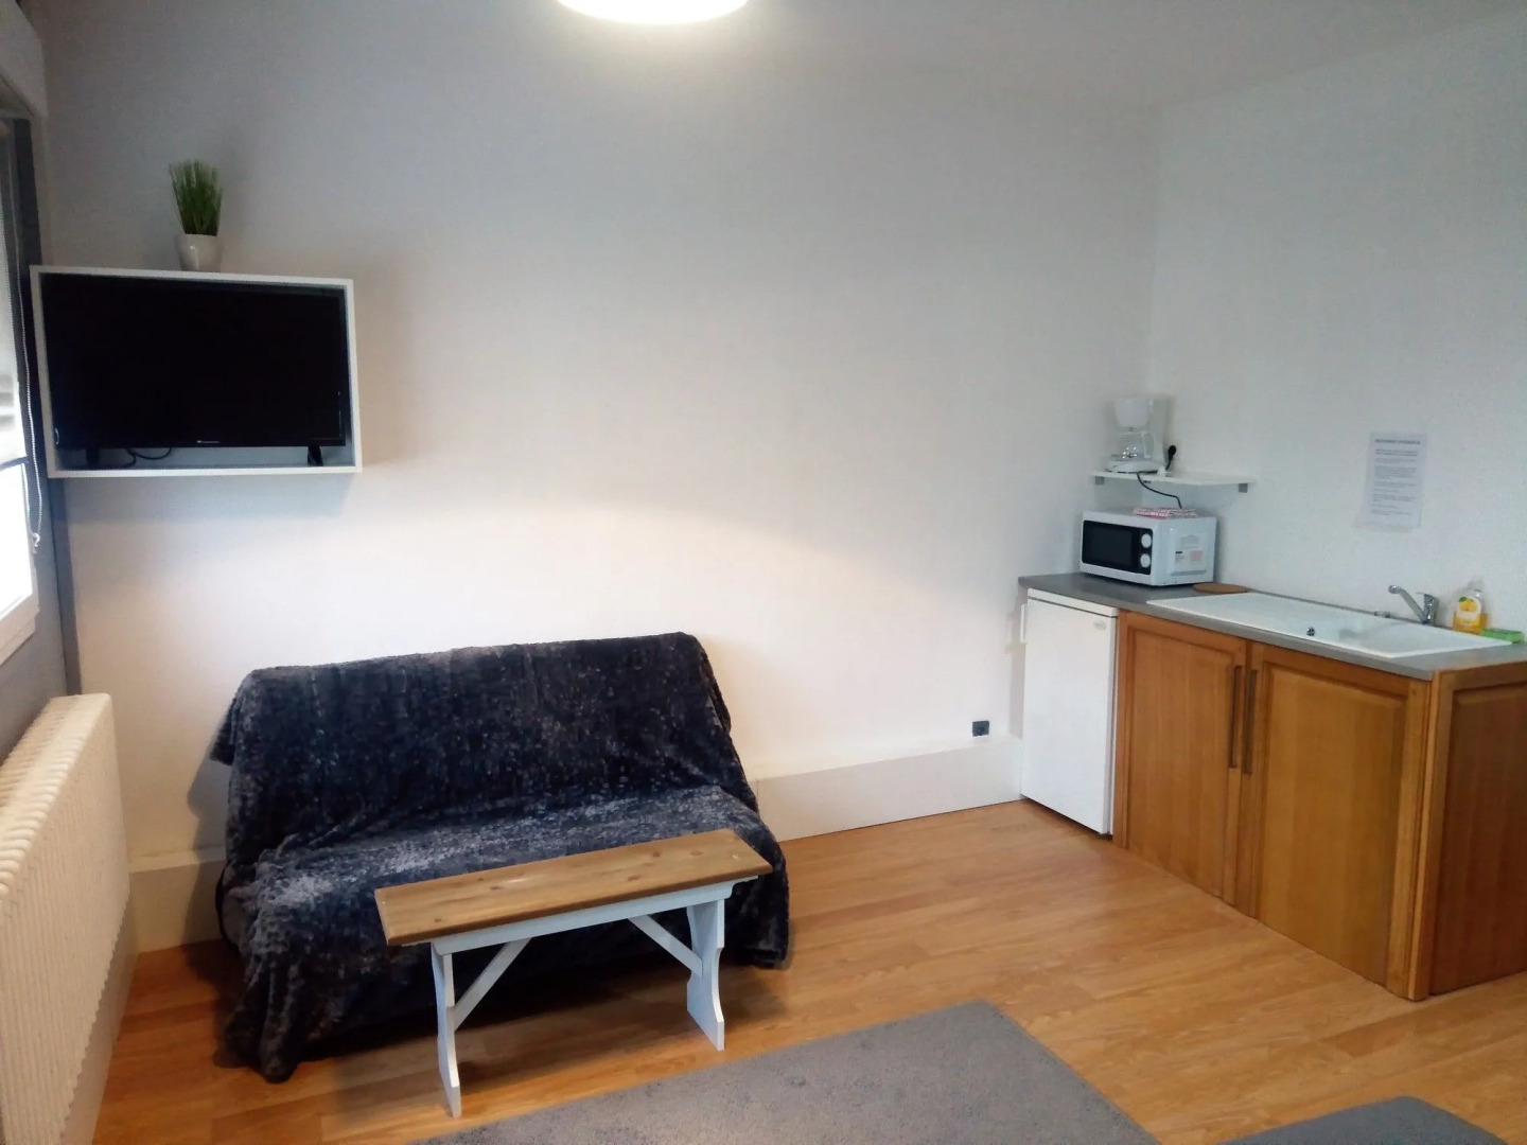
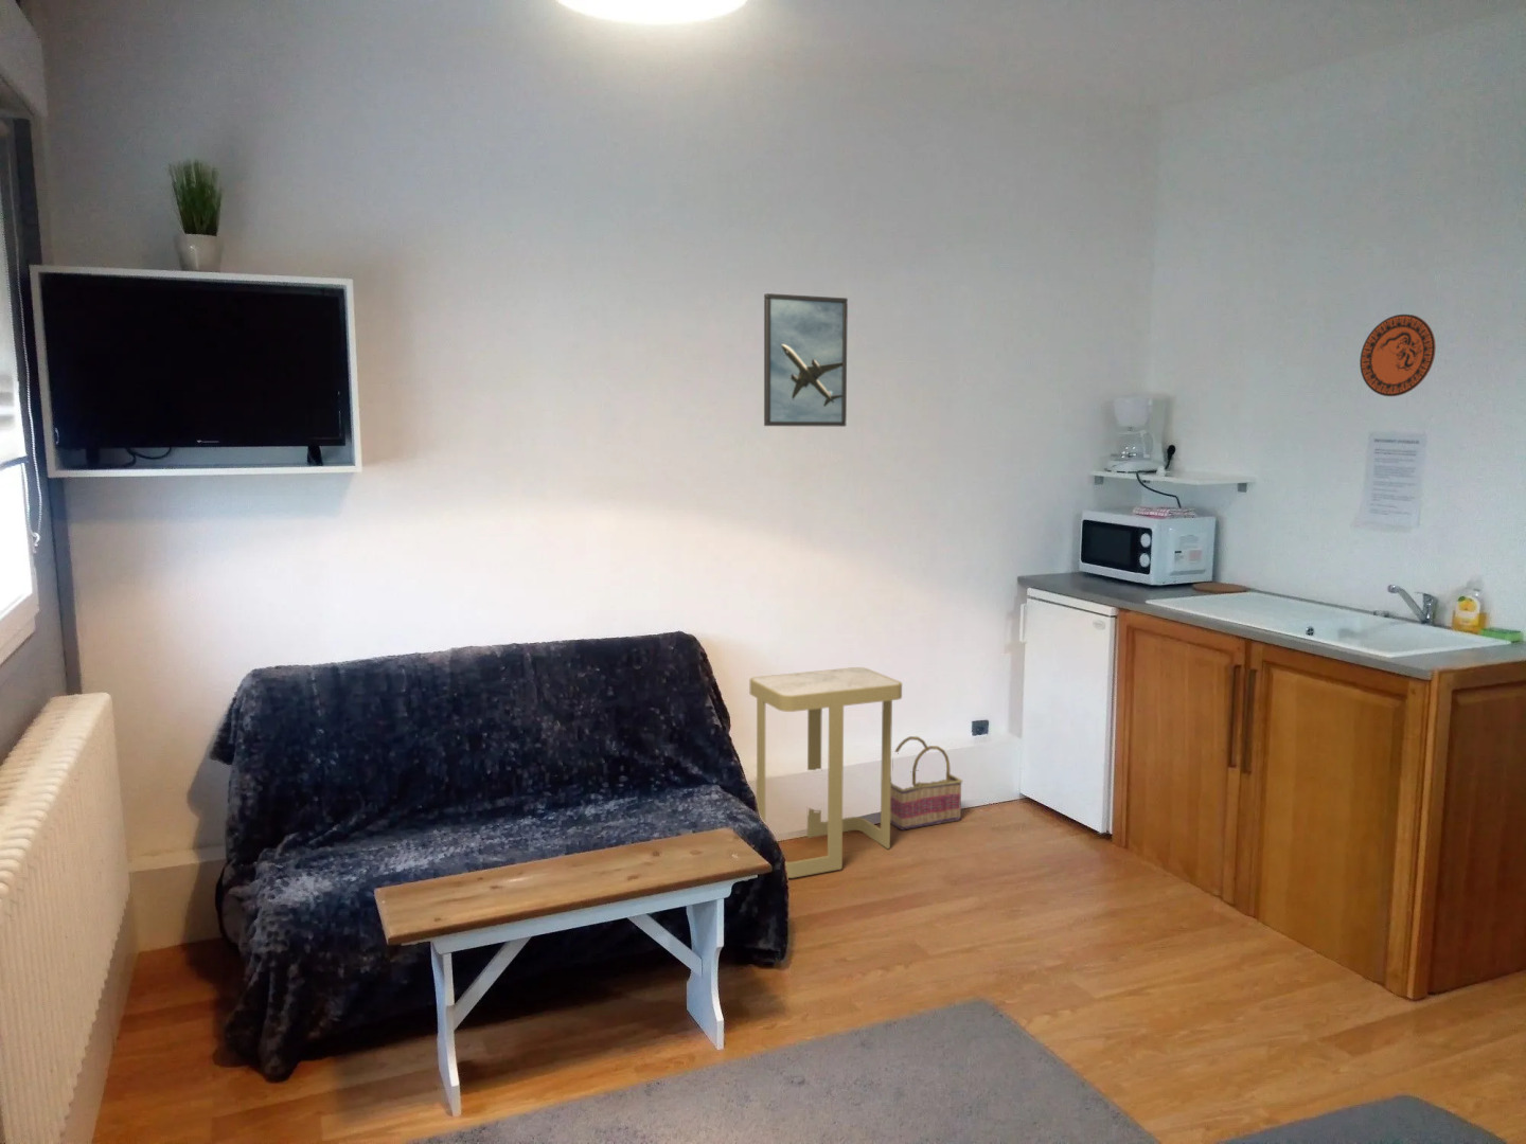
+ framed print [763,292,848,428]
+ basket [890,735,964,832]
+ decorative plate [1359,314,1437,398]
+ side table [750,666,902,880]
